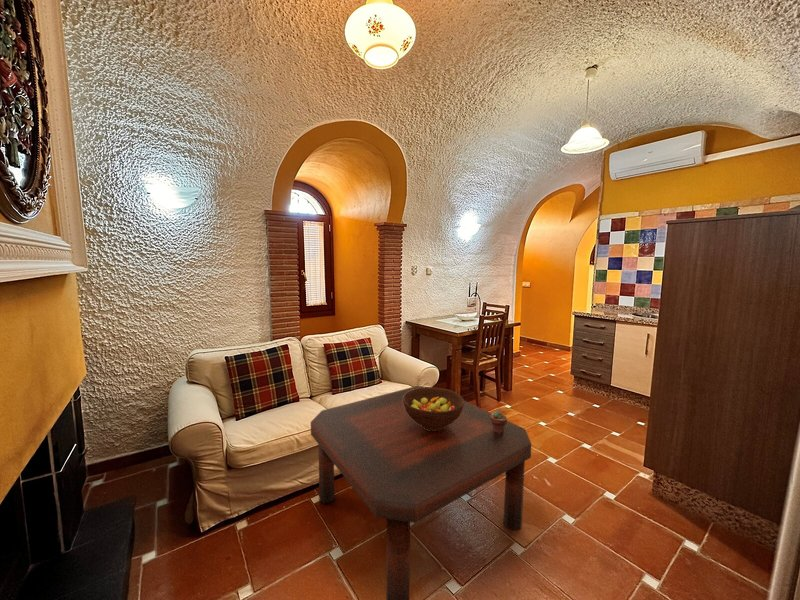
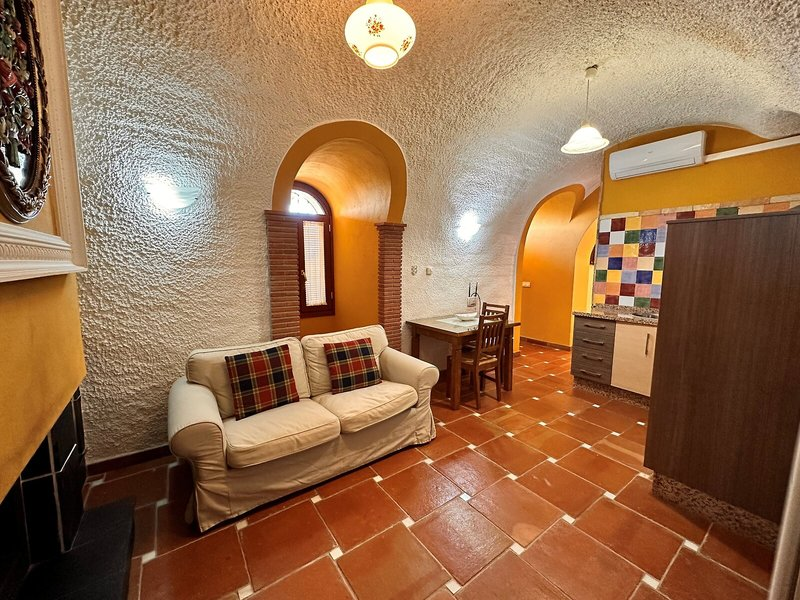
- potted succulent [491,409,508,434]
- coffee table [310,385,532,600]
- fruit bowl [403,386,465,430]
